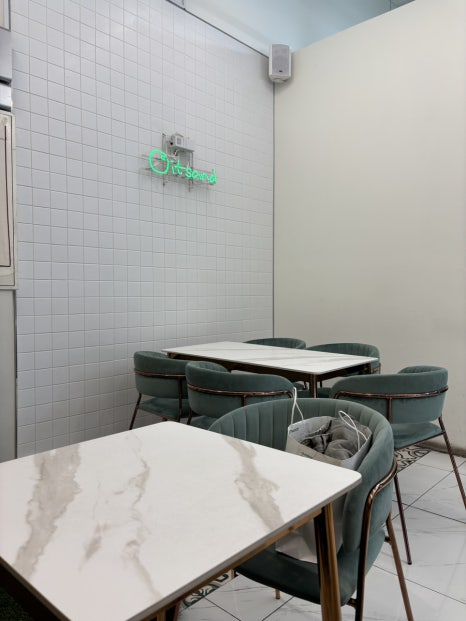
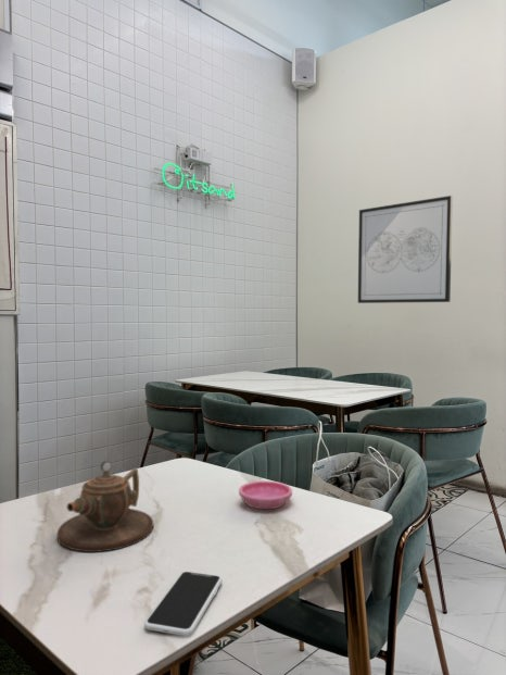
+ wall art [357,195,454,304]
+ smartphone [143,571,224,637]
+ saucer [238,480,293,510]
+ teapot [56,460,154,553]
